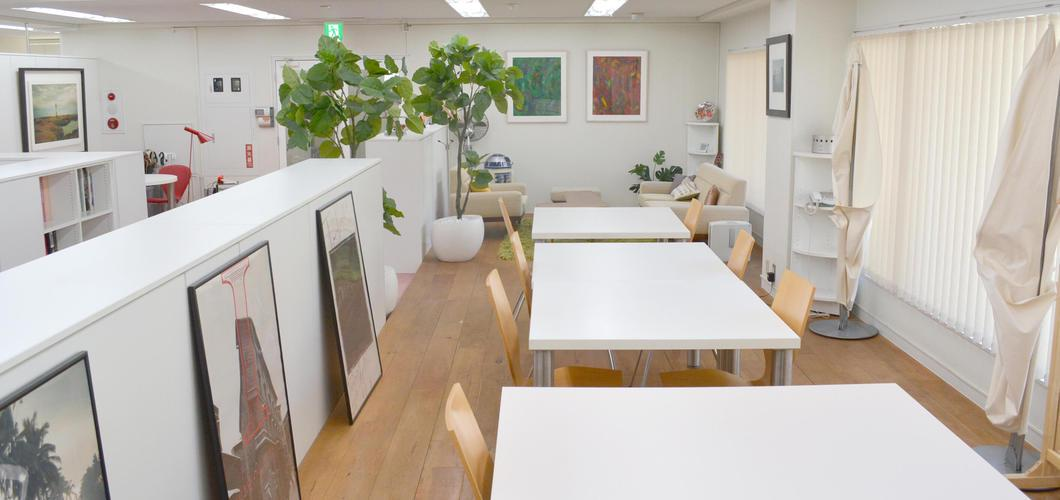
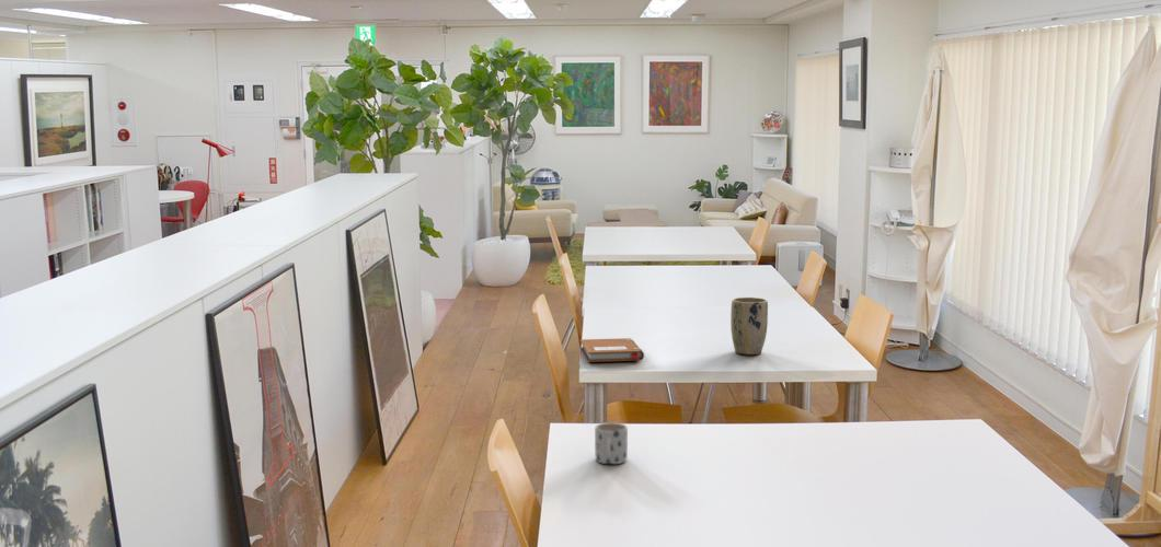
+ plant pot [729,296,769,356]
+ notebook [579,337,645,363]
+ mug [594,421,629,465]
